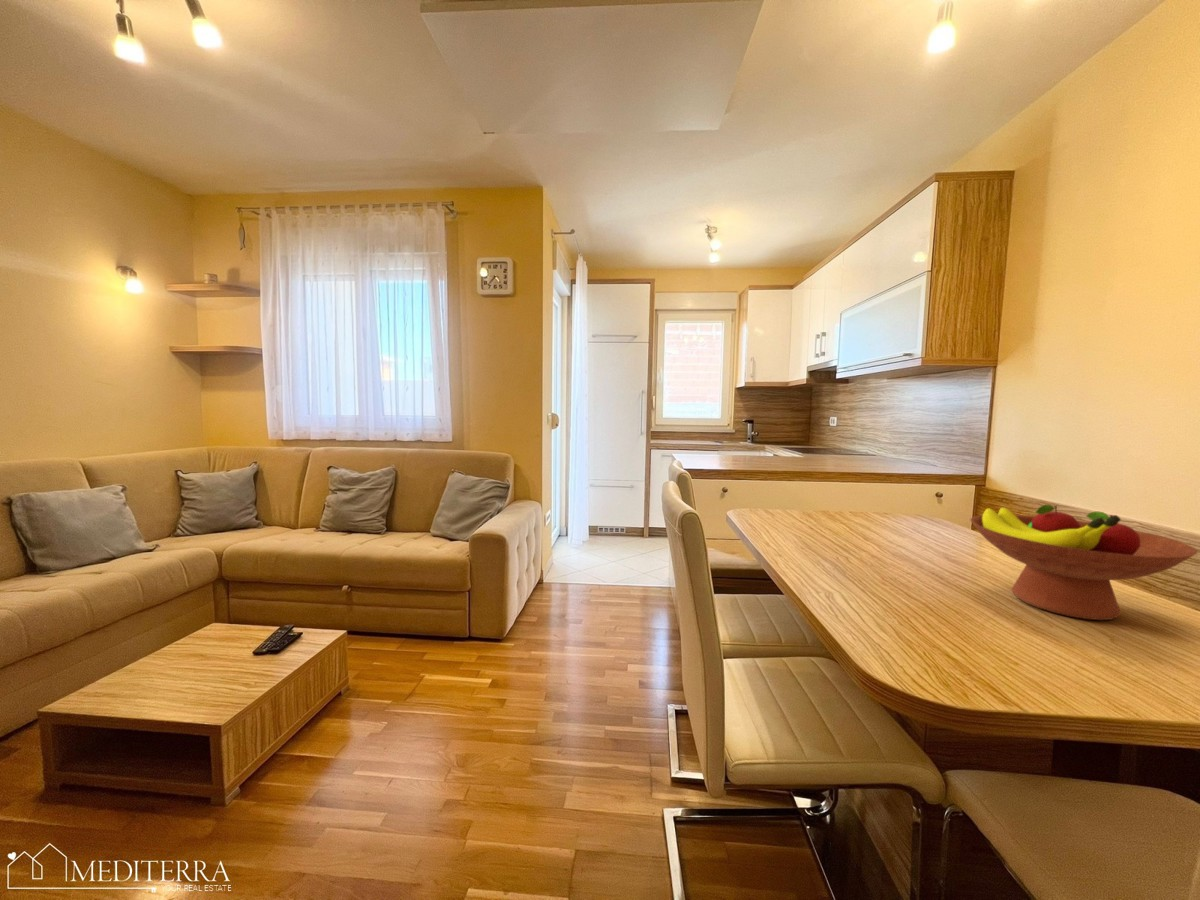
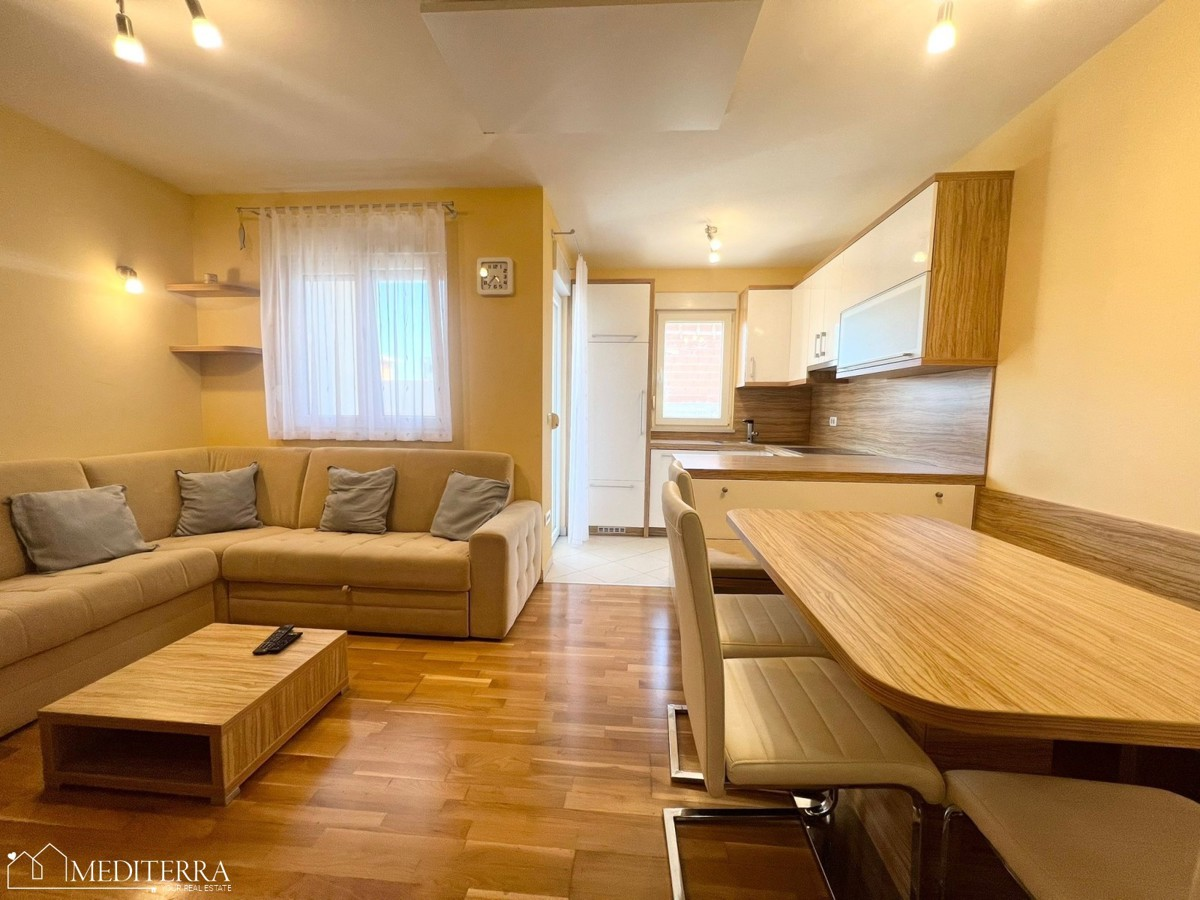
- fruit bowl [969,504,1199,621]
